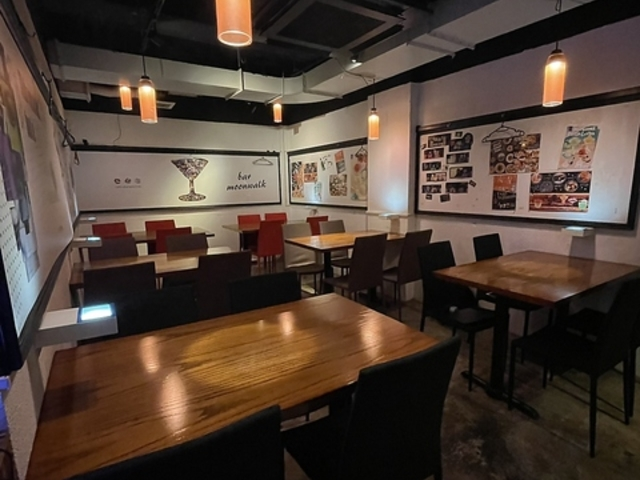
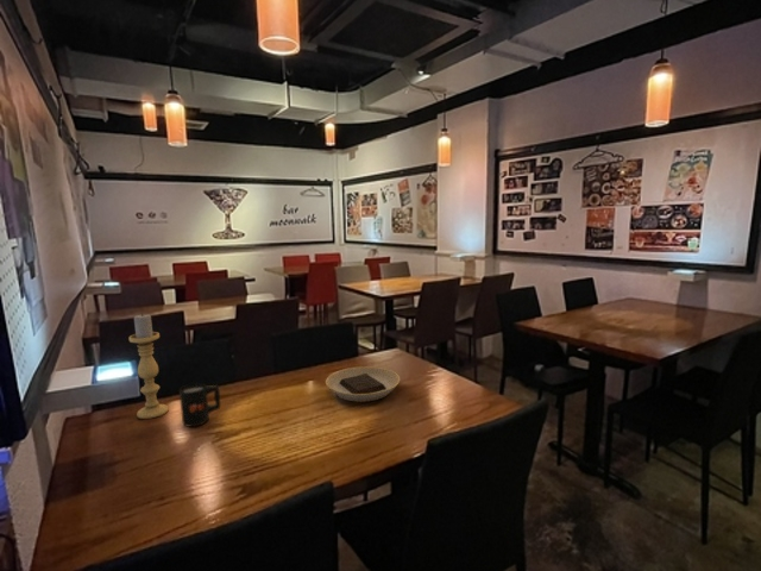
+ plate [325,365,401,403]
+ mug [178,382,221,427]
+ candle holder [127,312,169,420]
